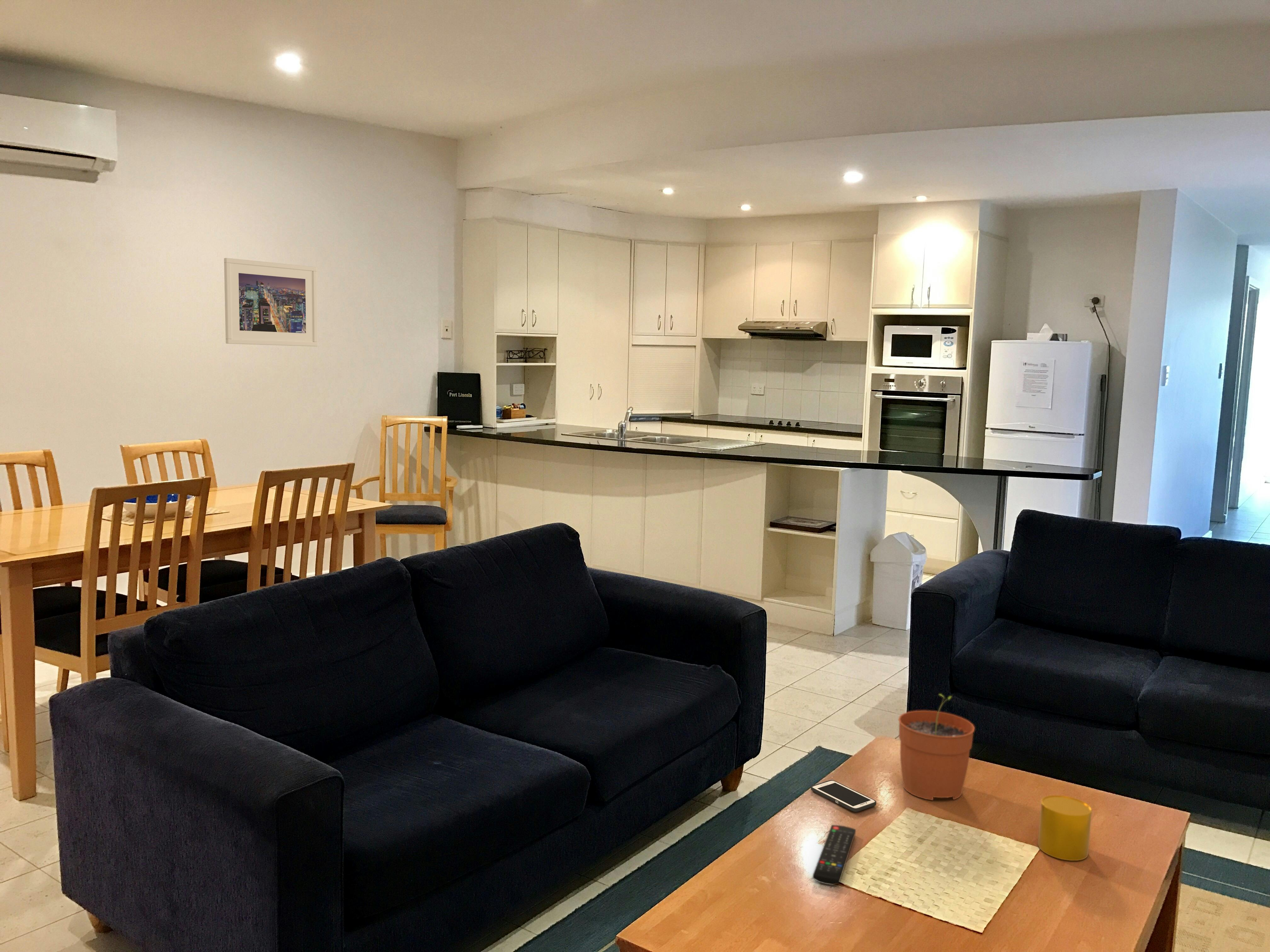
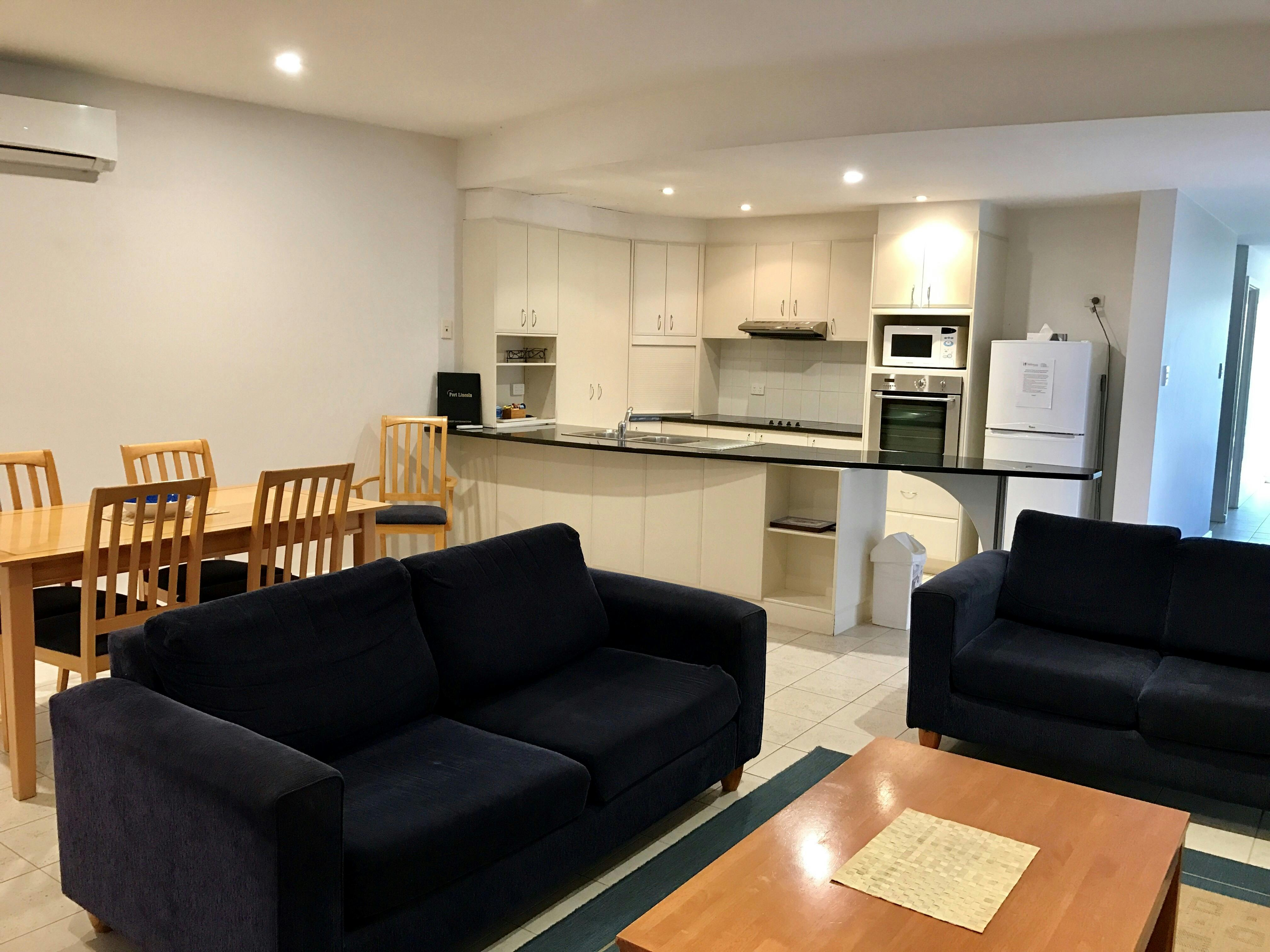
- plant pot [898,694,975,801]
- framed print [224,258,318,347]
- remote control [812,825,856,885]
- cup [1038,795,1092,861]
- cell phone [811,780,877,812]
